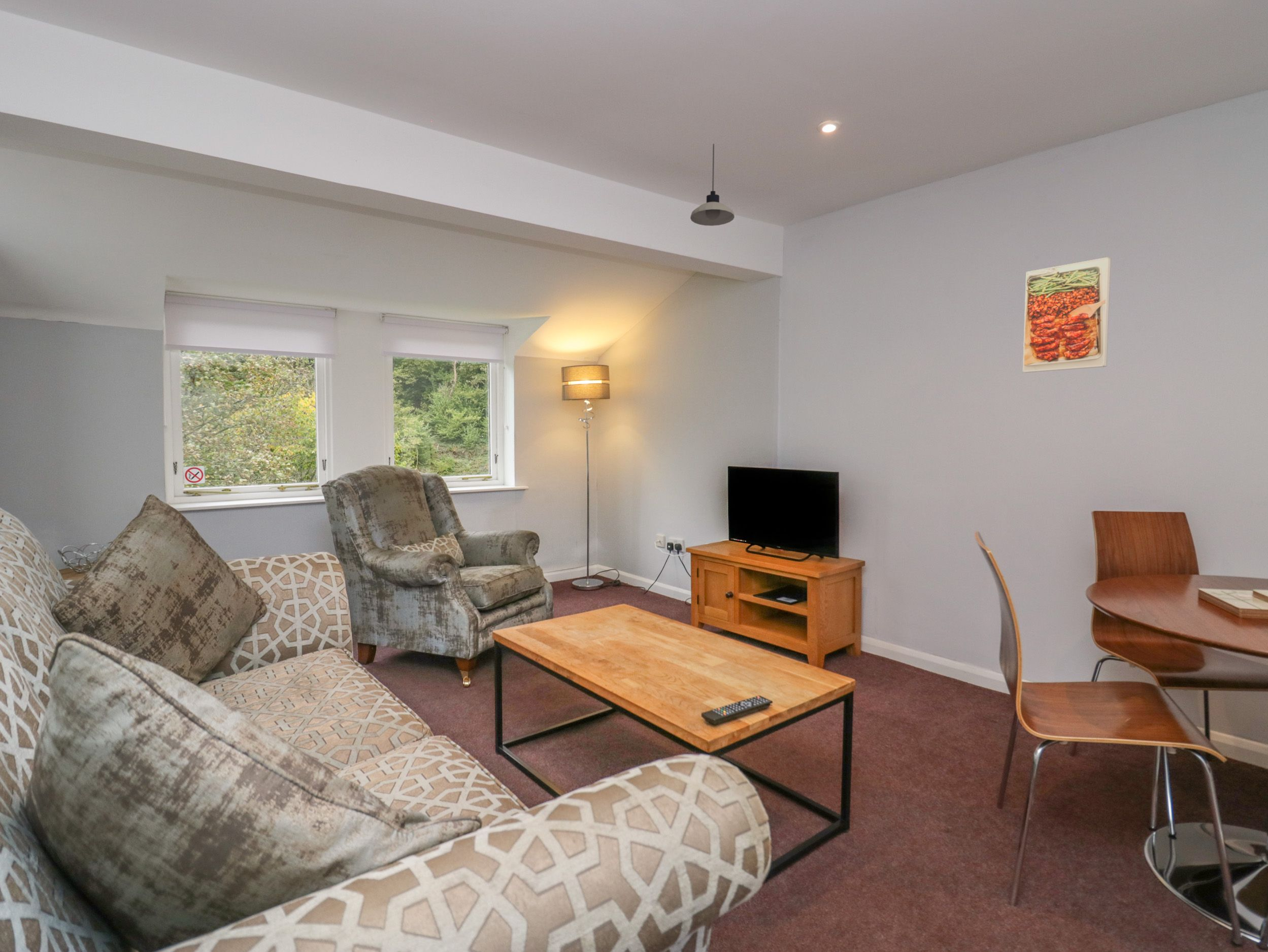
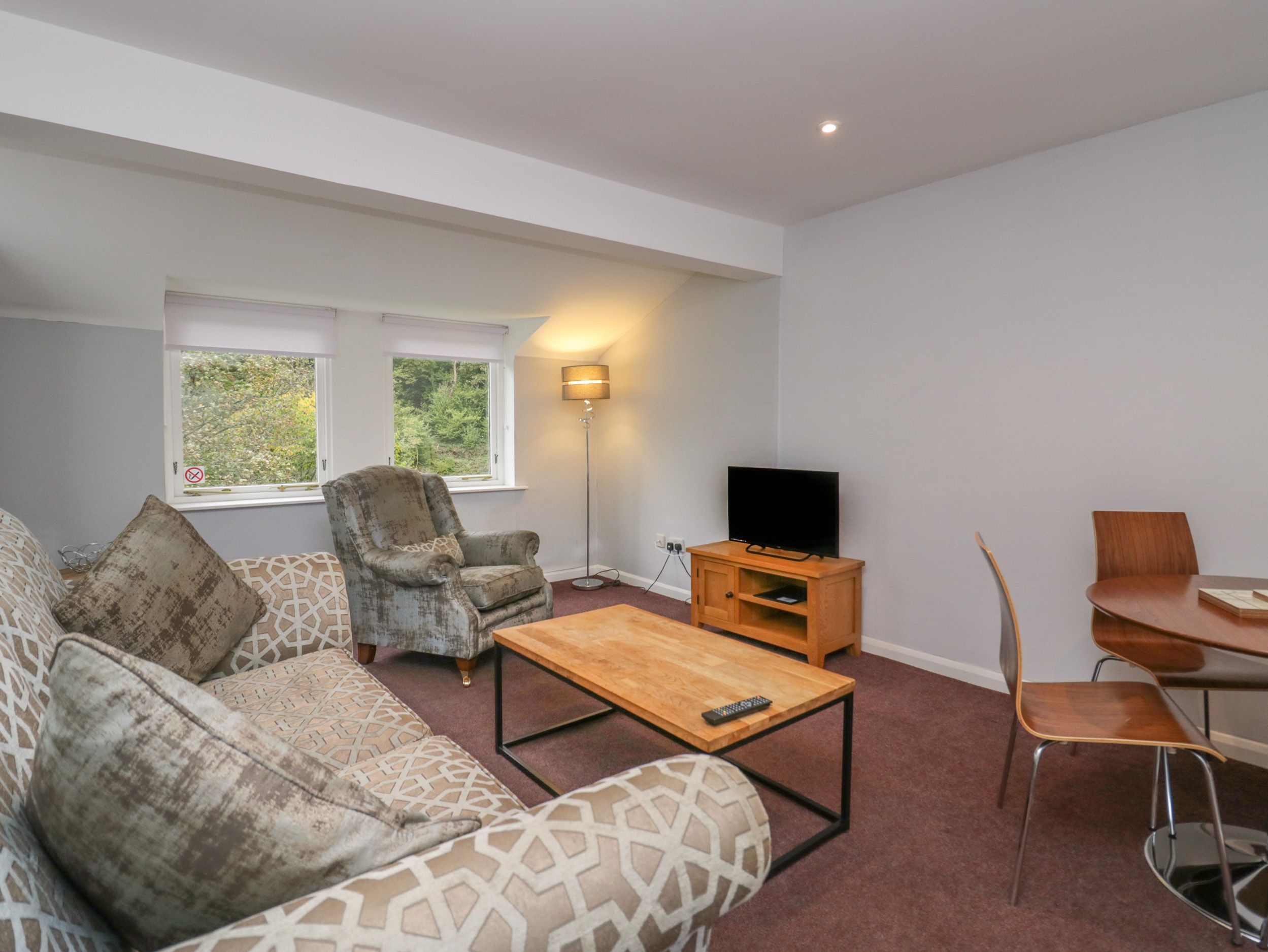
- pendant light [690,143,735,226]
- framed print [1022,256,1111,373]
